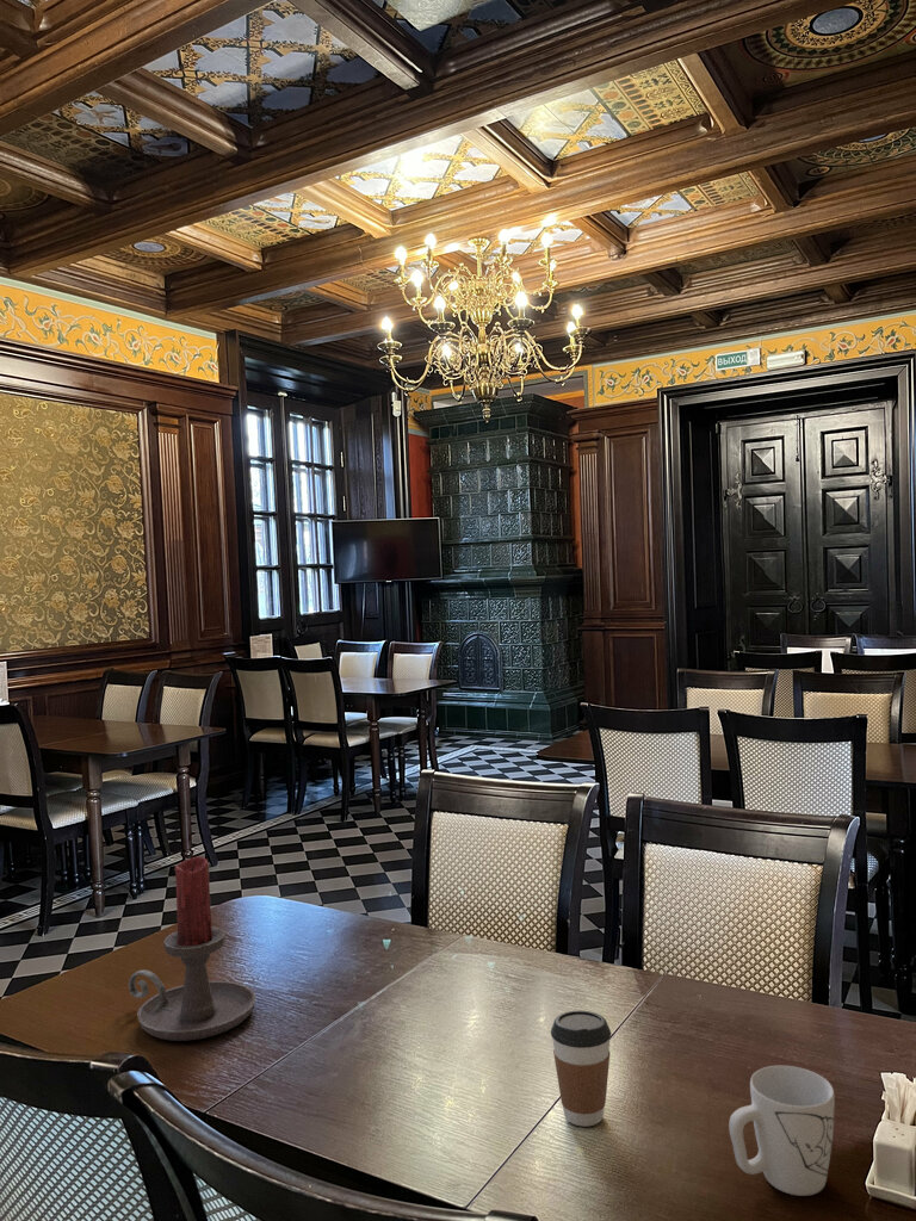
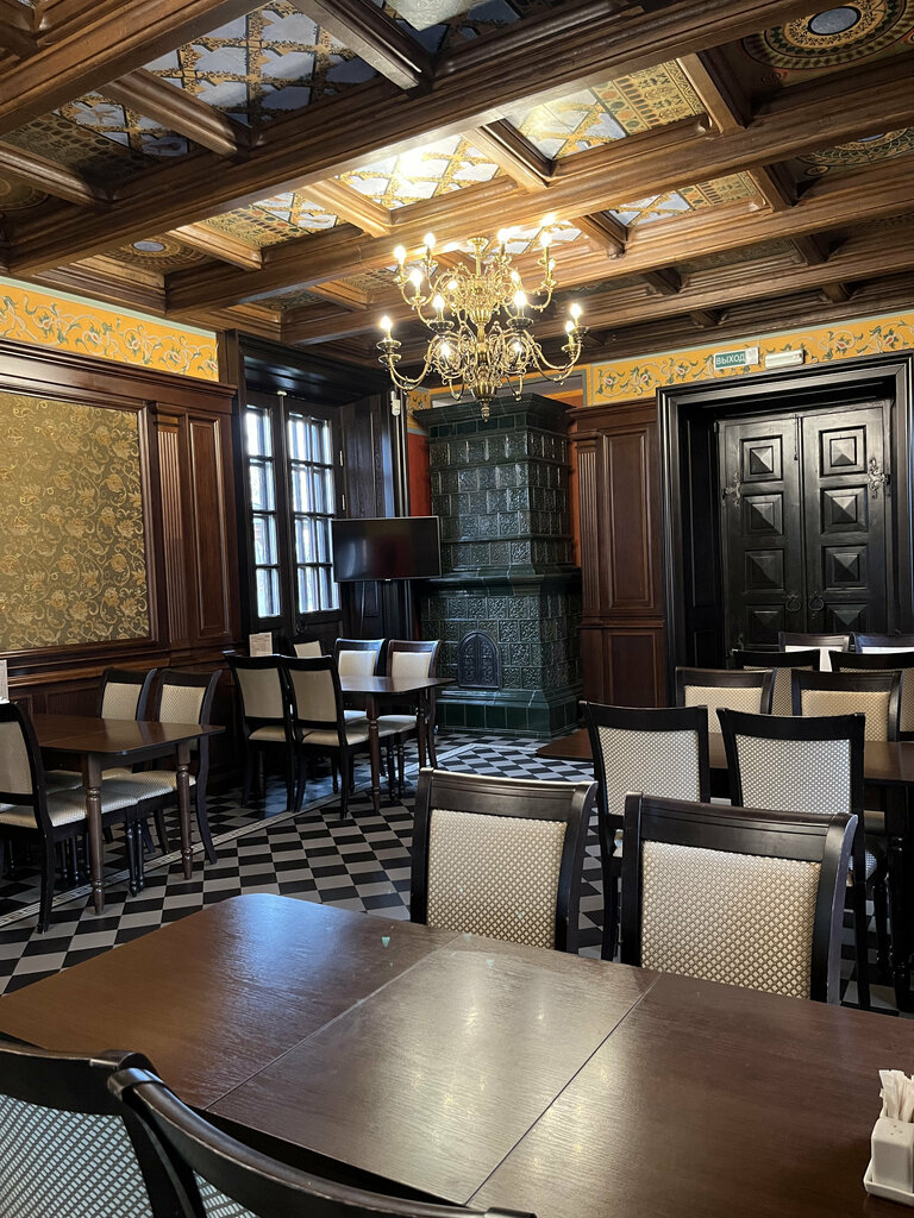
- mug [728,1065,836,1197]
- coffee cup [550,1009,613,1128]
- candle holder [128,856,256,1042]
